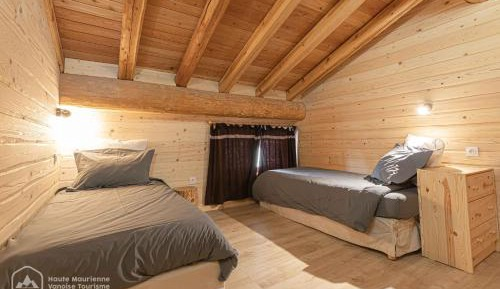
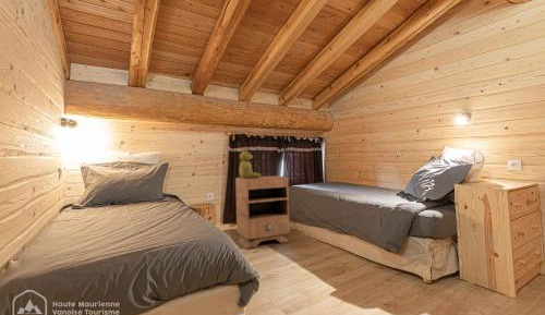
+ nightstand [234,175,291,250]
+ stuffed bear [238,146,262,179]
